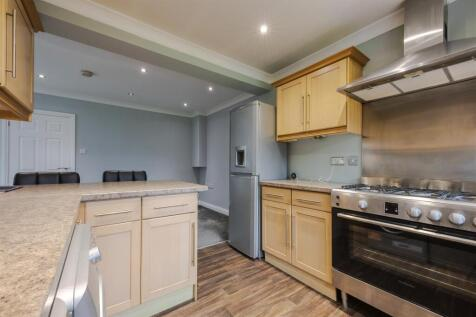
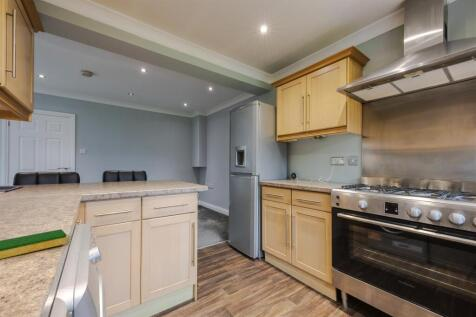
+ dish sponge [0,228,68,260]
